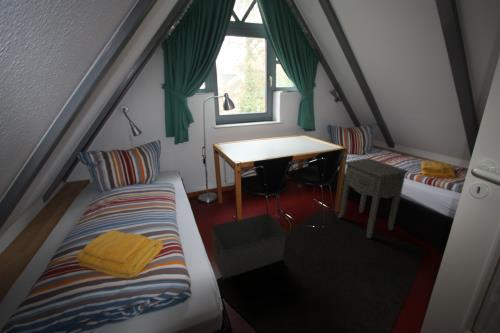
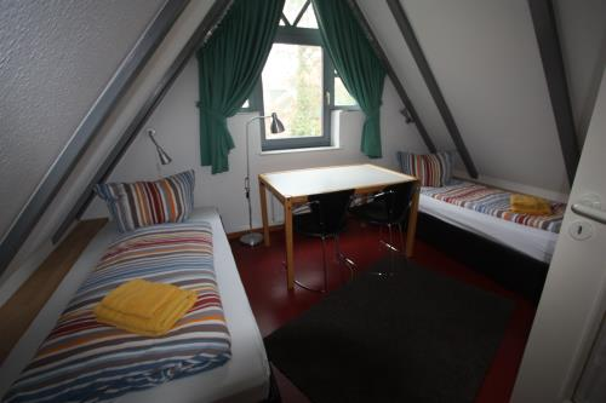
- nightstand [337,157,410,239]
- storage bin [211,213,288,280]
